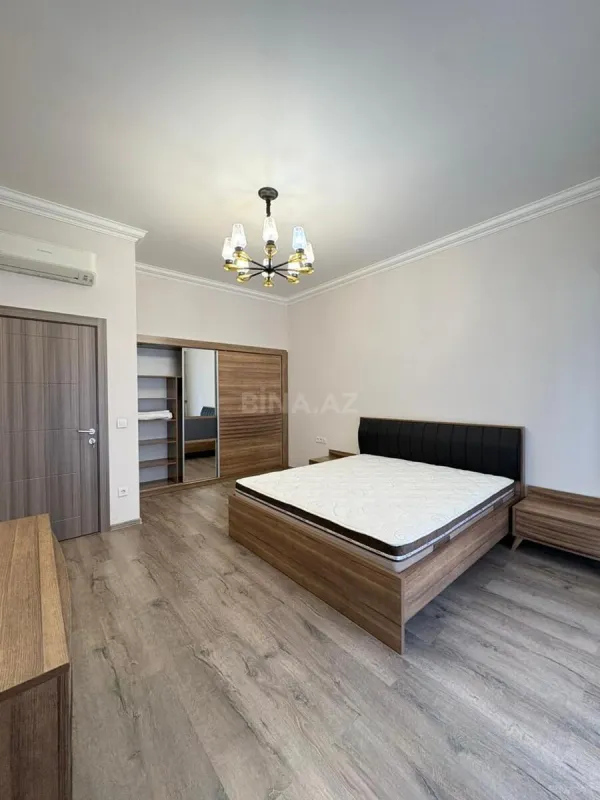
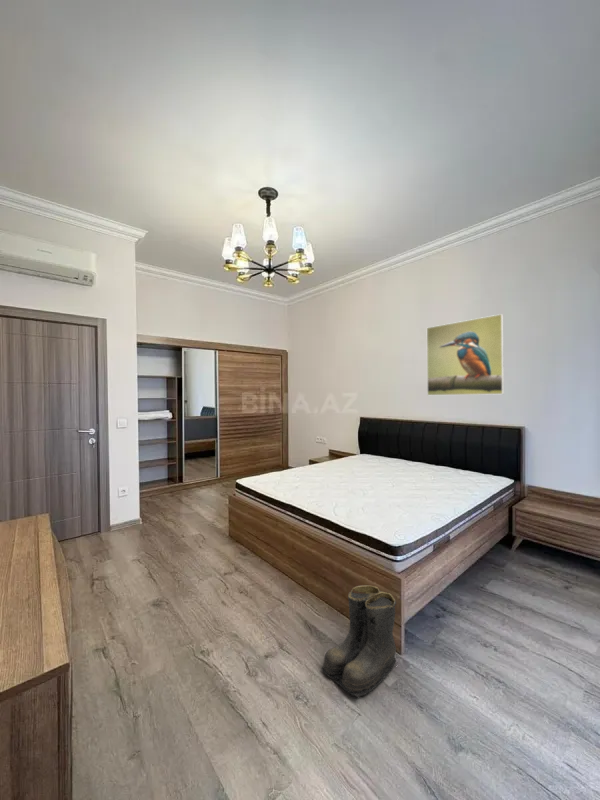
+ boots [320,584,400,699]
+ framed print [426,313,505,396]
